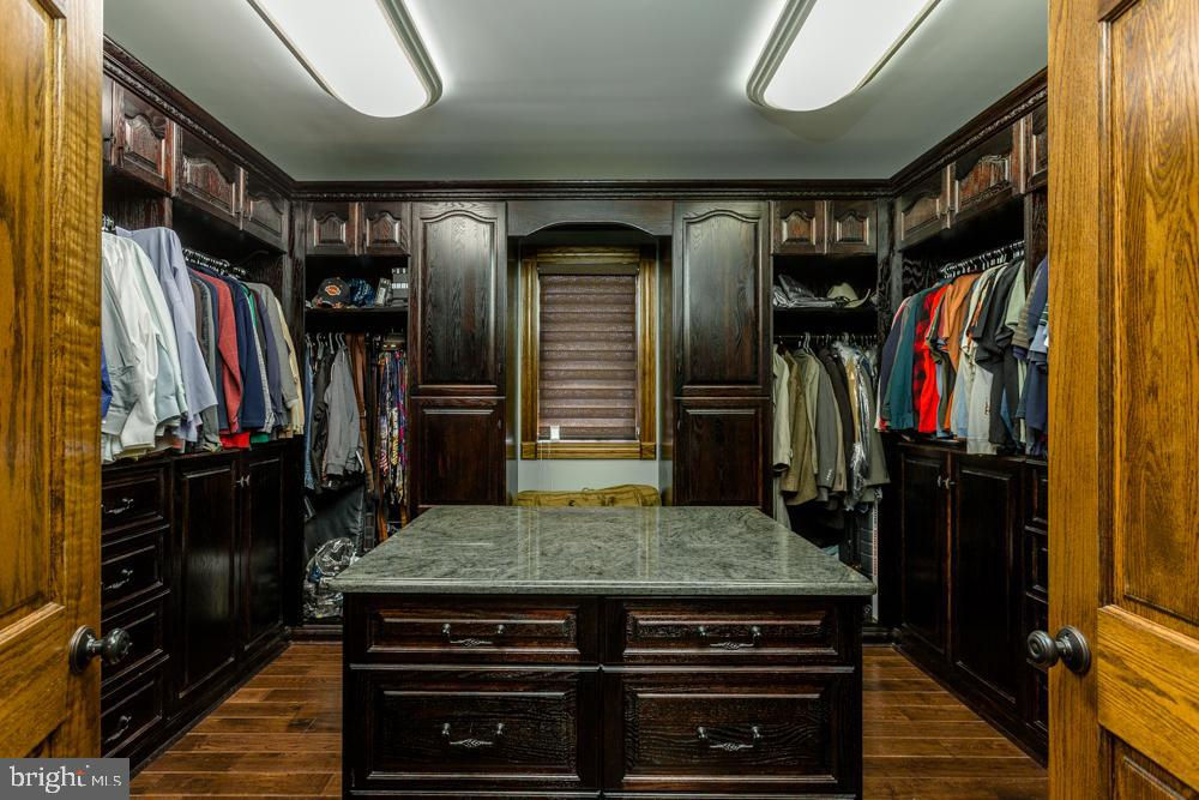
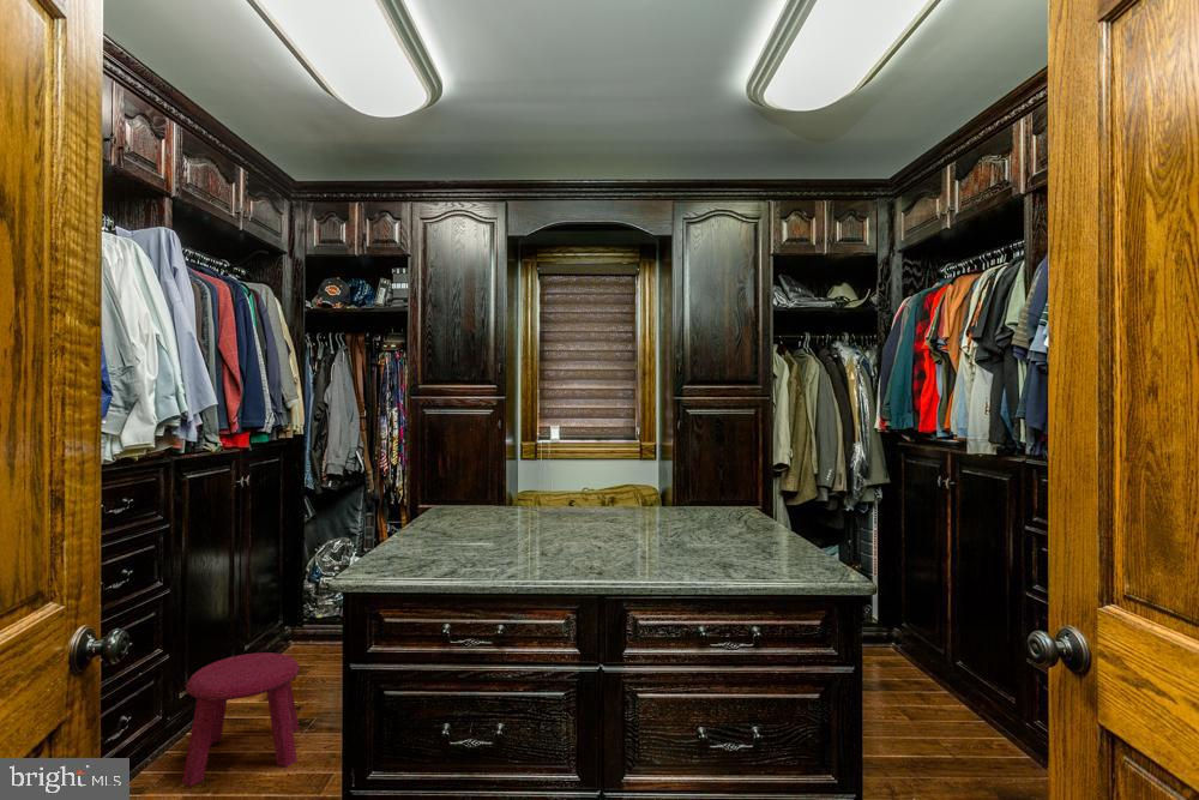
+ stool [181,651,301,788]
